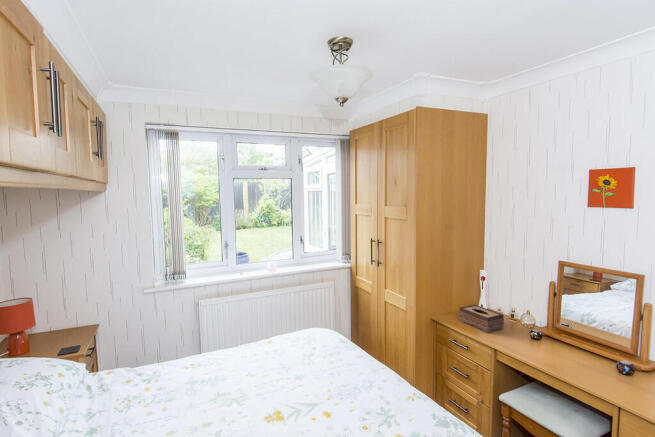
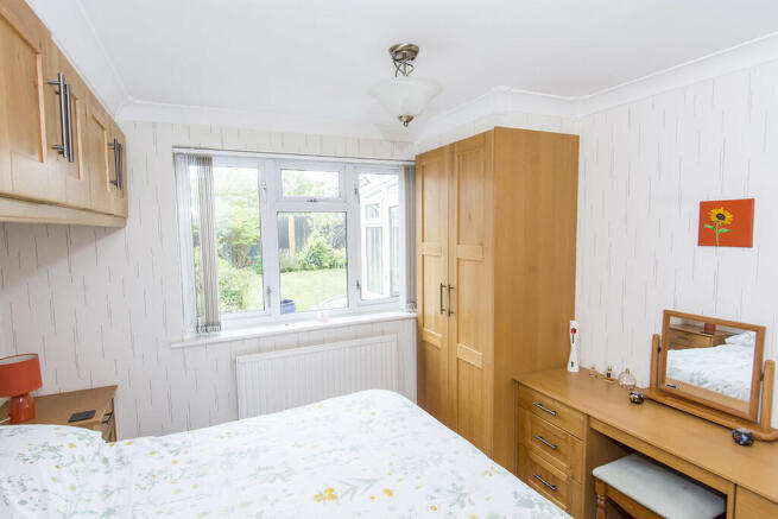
- tissue box [458,304,505,333]
